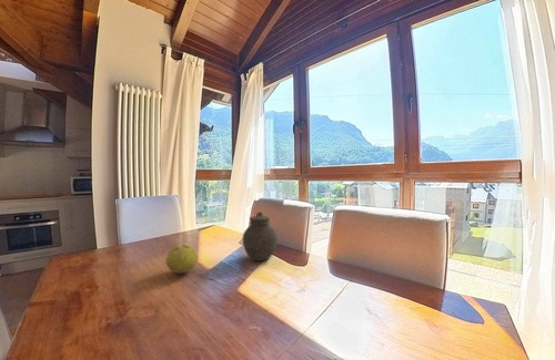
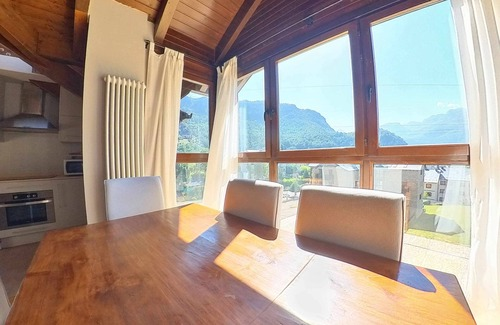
- fruit [164,244,199,275]
- jar [242,210,279,261]
